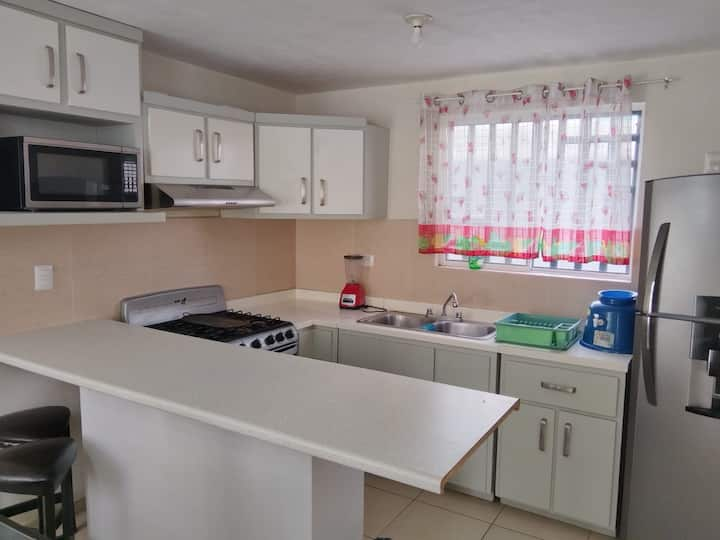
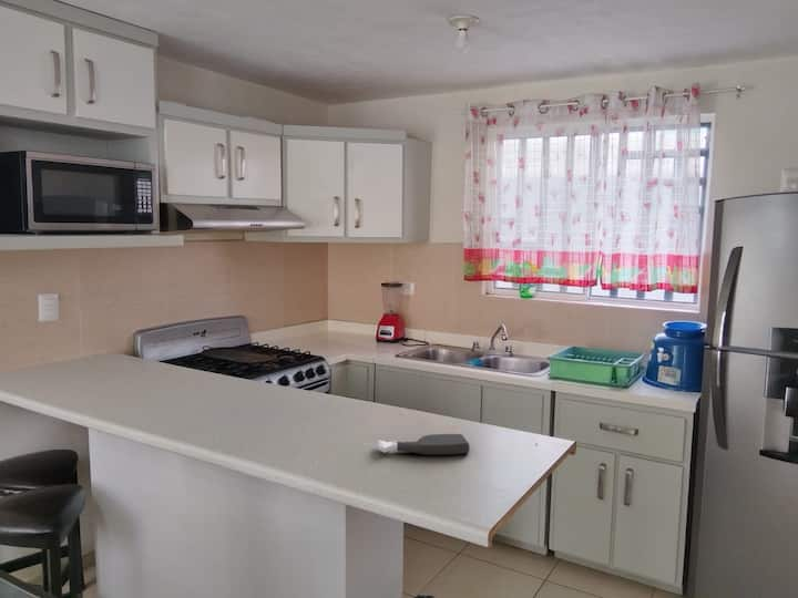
+ spray bottle [377,433,471,456]
